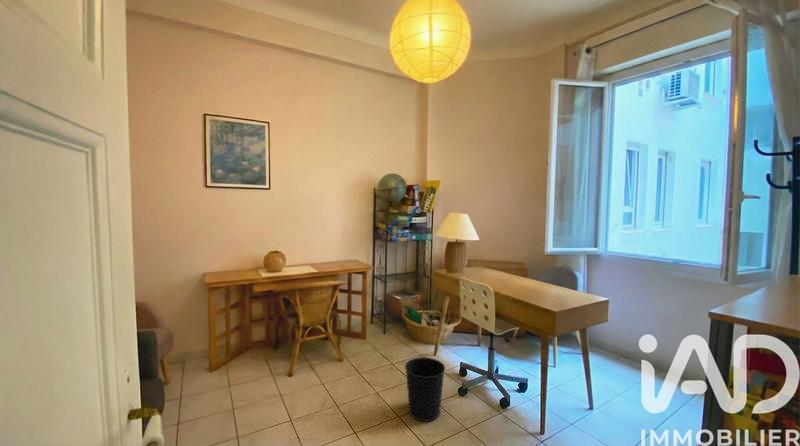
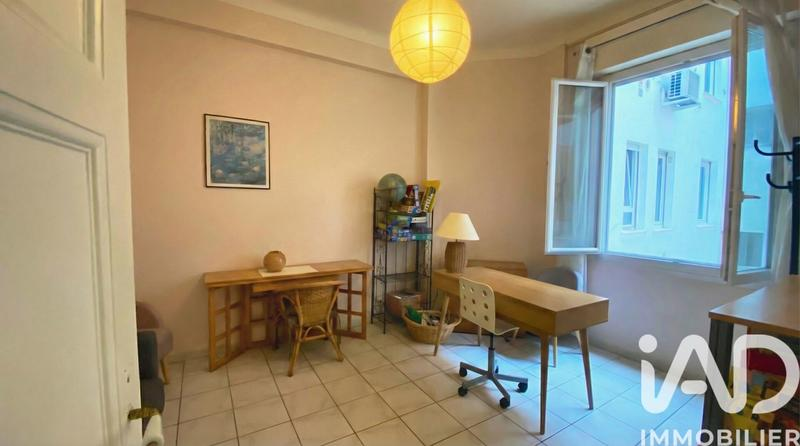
- wastebasket [404,356,446,423]
